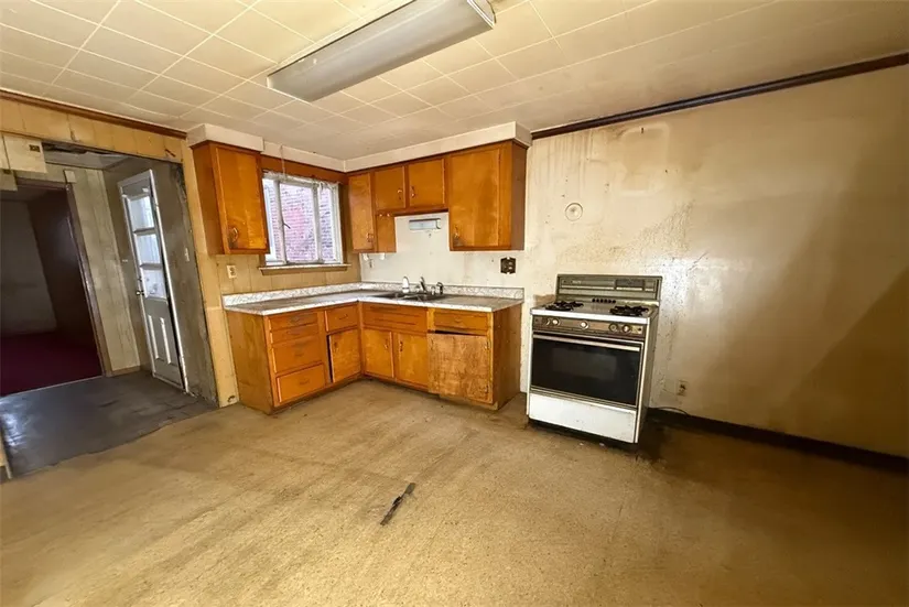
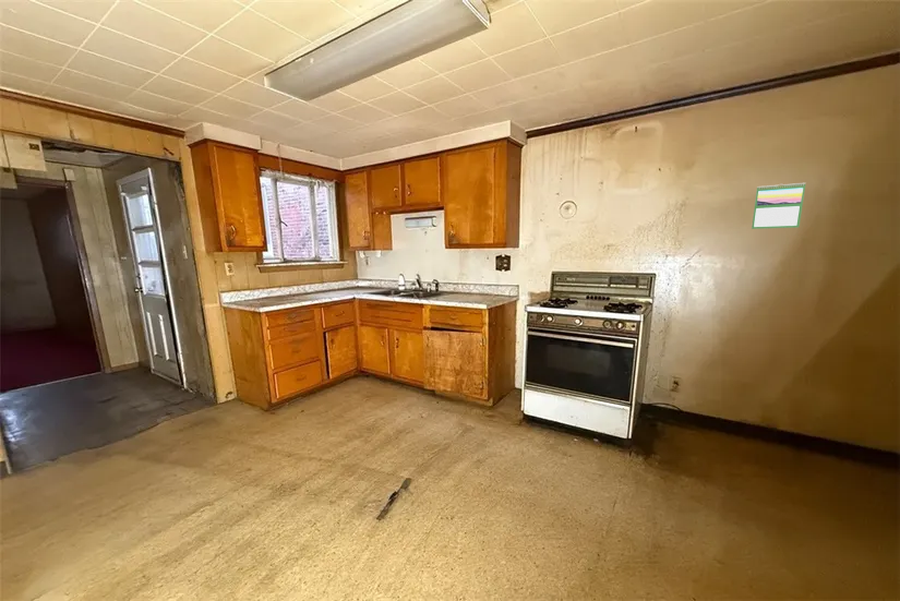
+ calendar [751,182,806,230]
